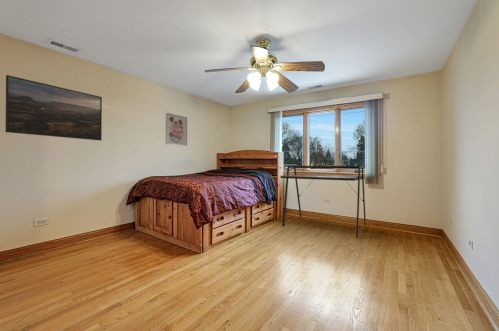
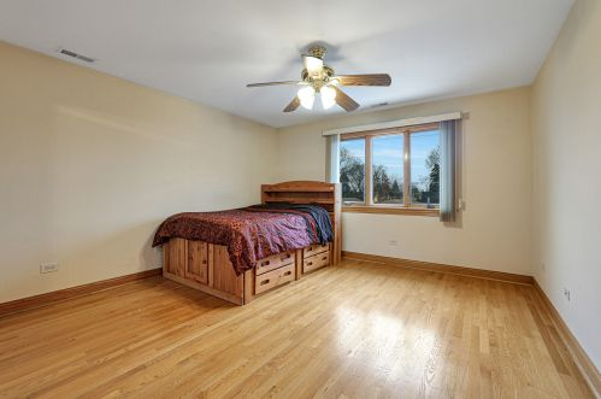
- desk [279,165,367,239]
- wall art [165,112,188,147]
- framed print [4,74,103,142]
